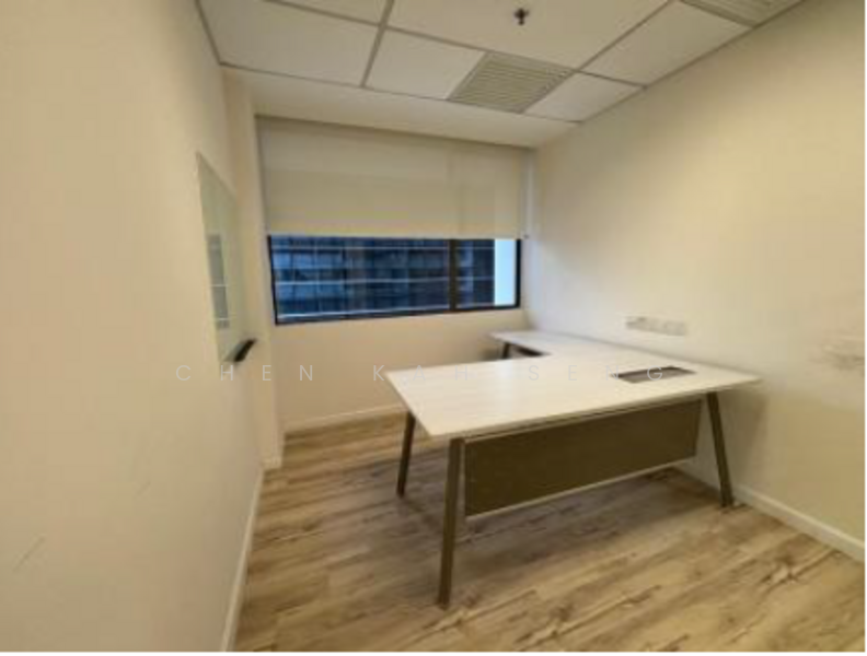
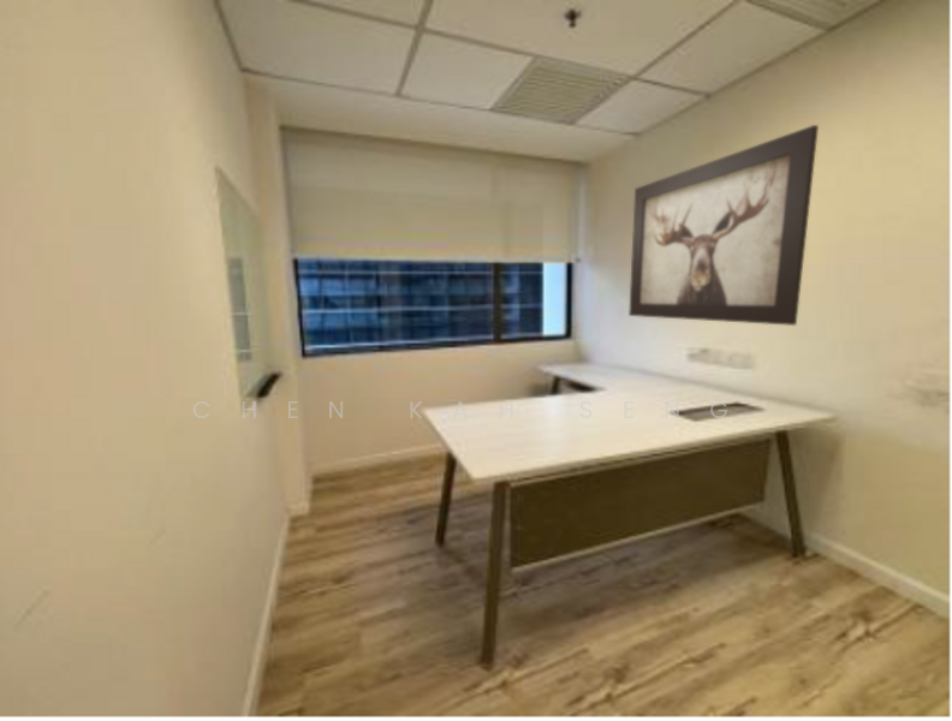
+ wall art [627,124,820,327]
